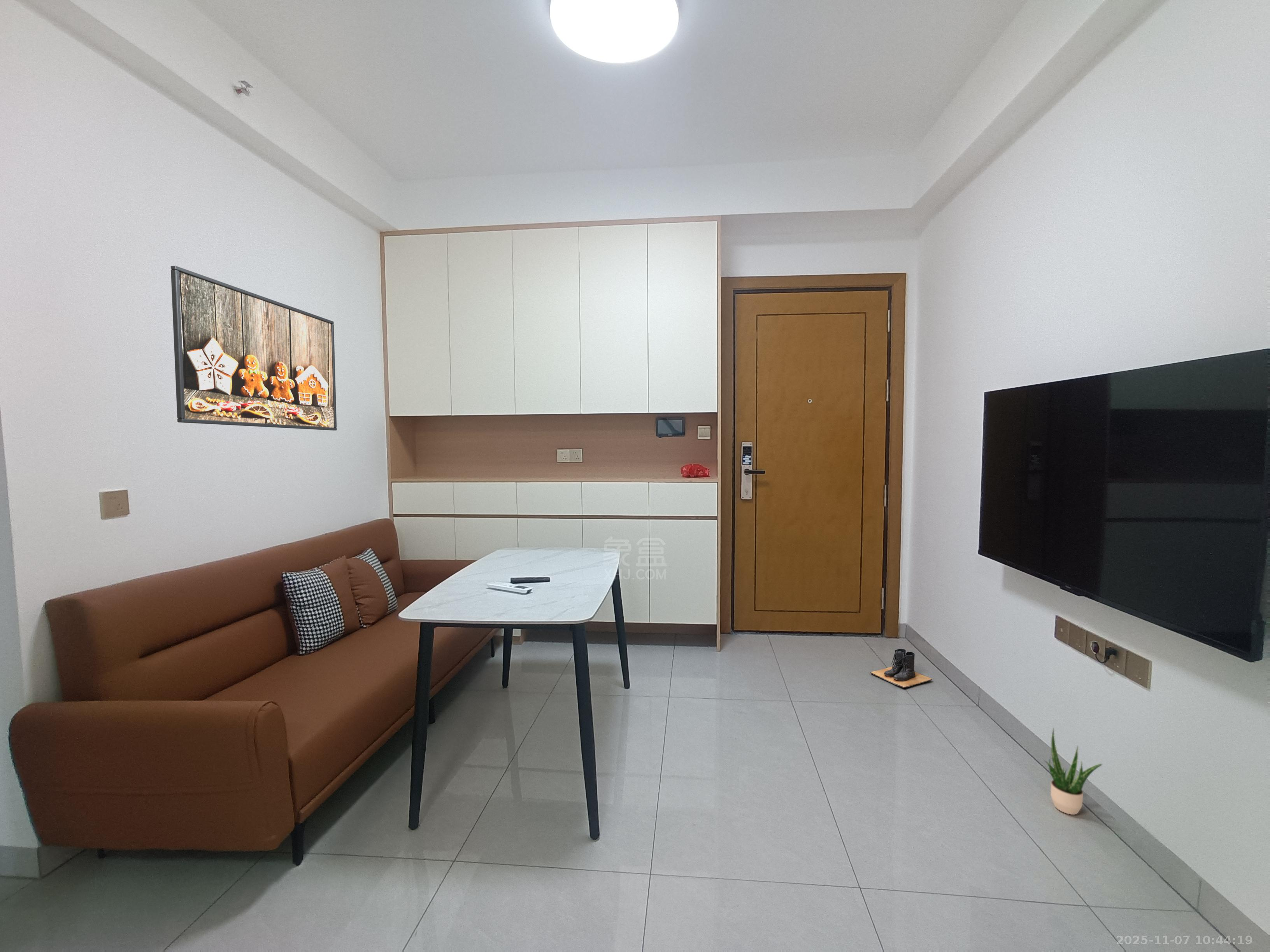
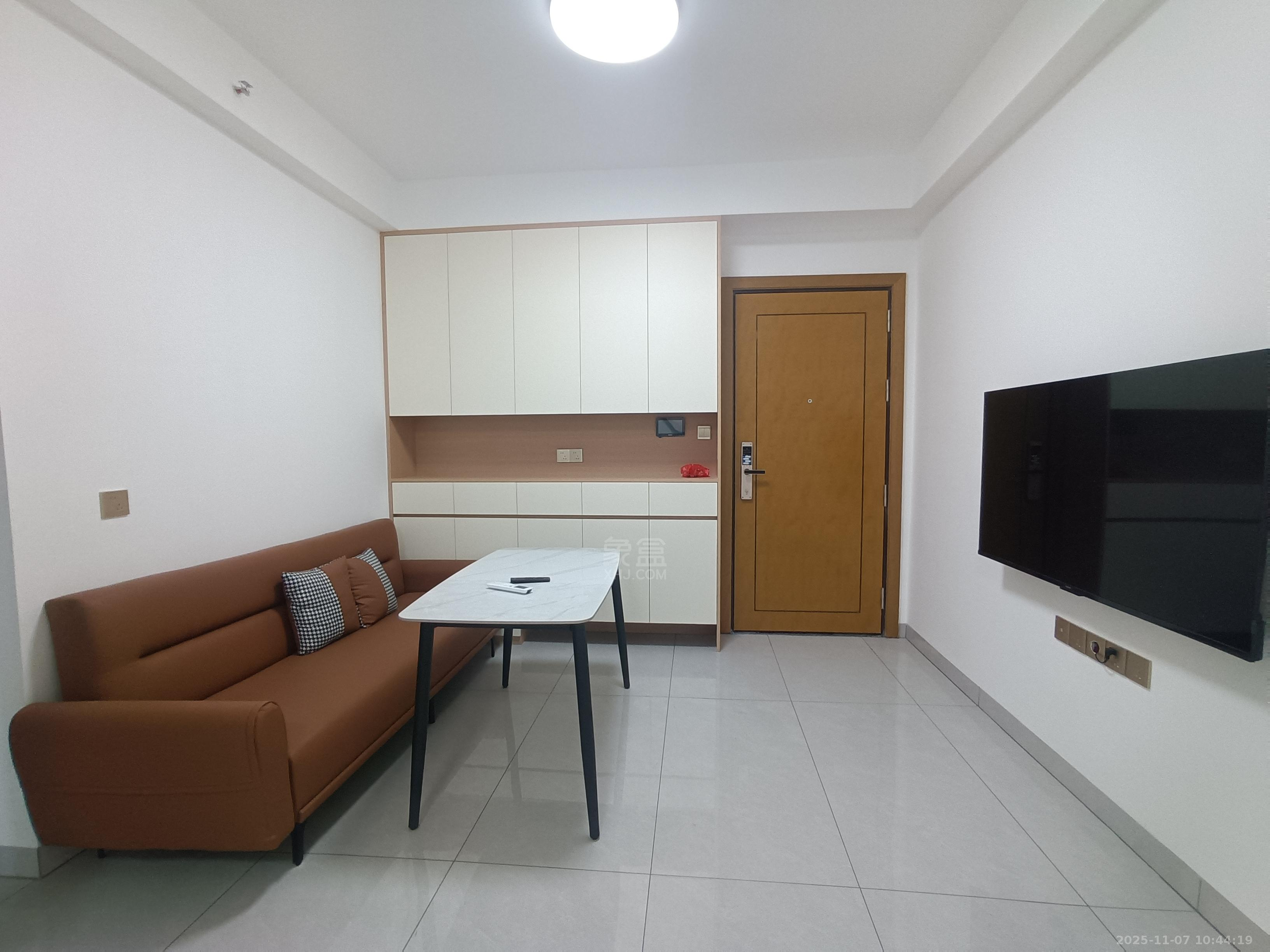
- boots [870,648,933,688]
- potted plant [1042,727,1103,815]
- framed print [170,265,337,431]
